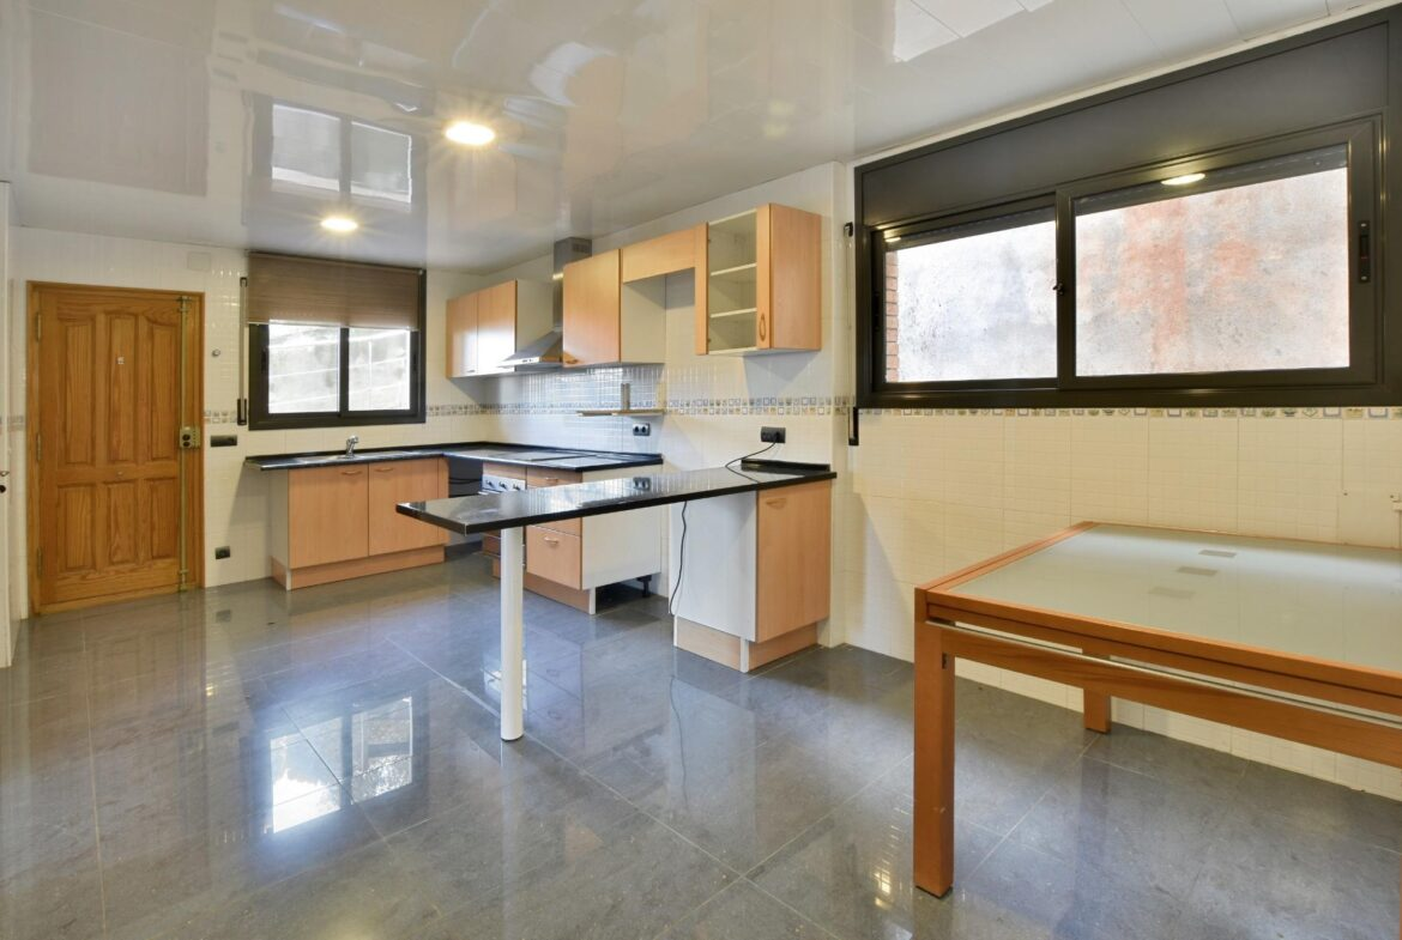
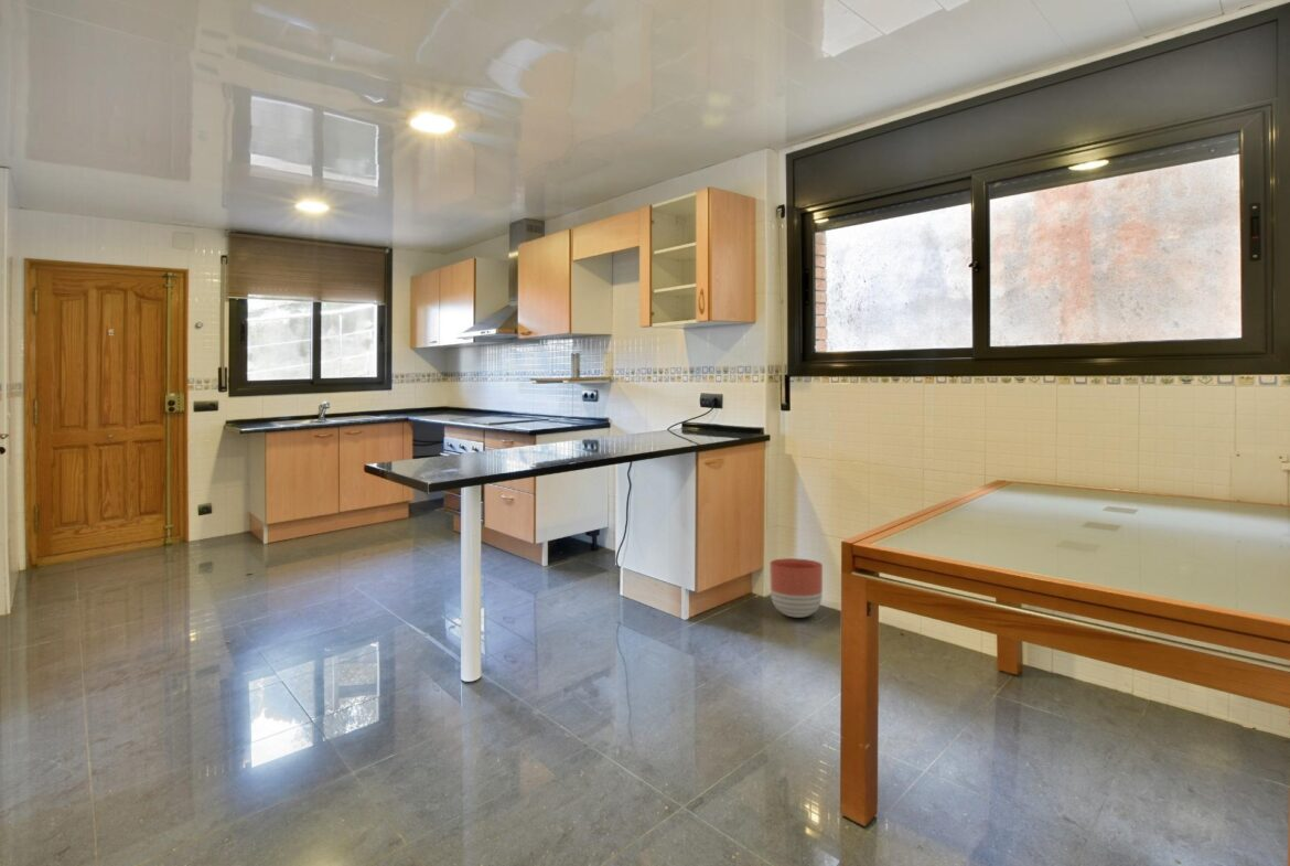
+ planter [768,557,824,619]
